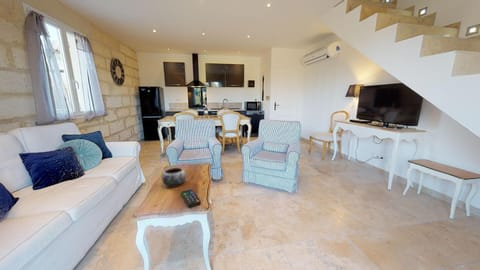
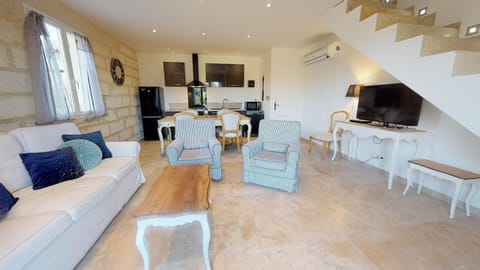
- decorative bowl [161,167,187,188]
- remote control [180,188,202,209]
